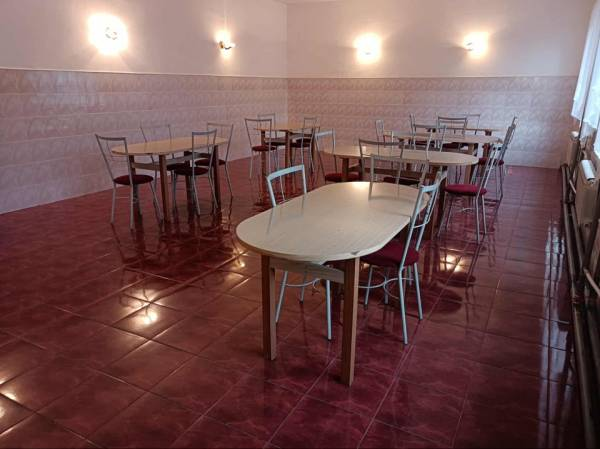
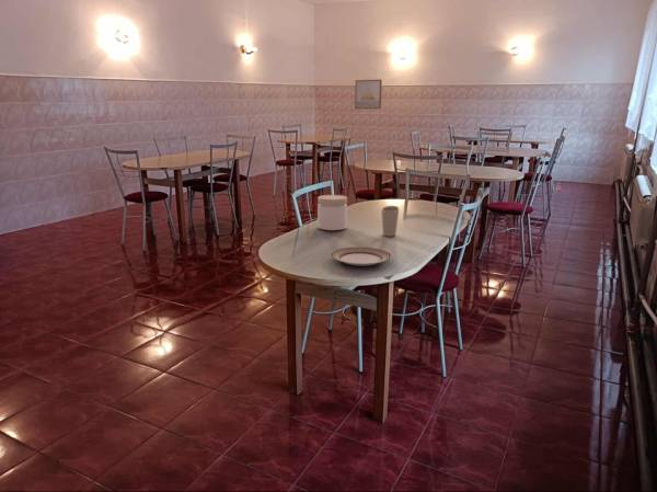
+ wall art [354,79,383,110]
+ cup [380,205,400,238]
+ plate [331,247,392,267]
+ jar [316,194,348,231]
